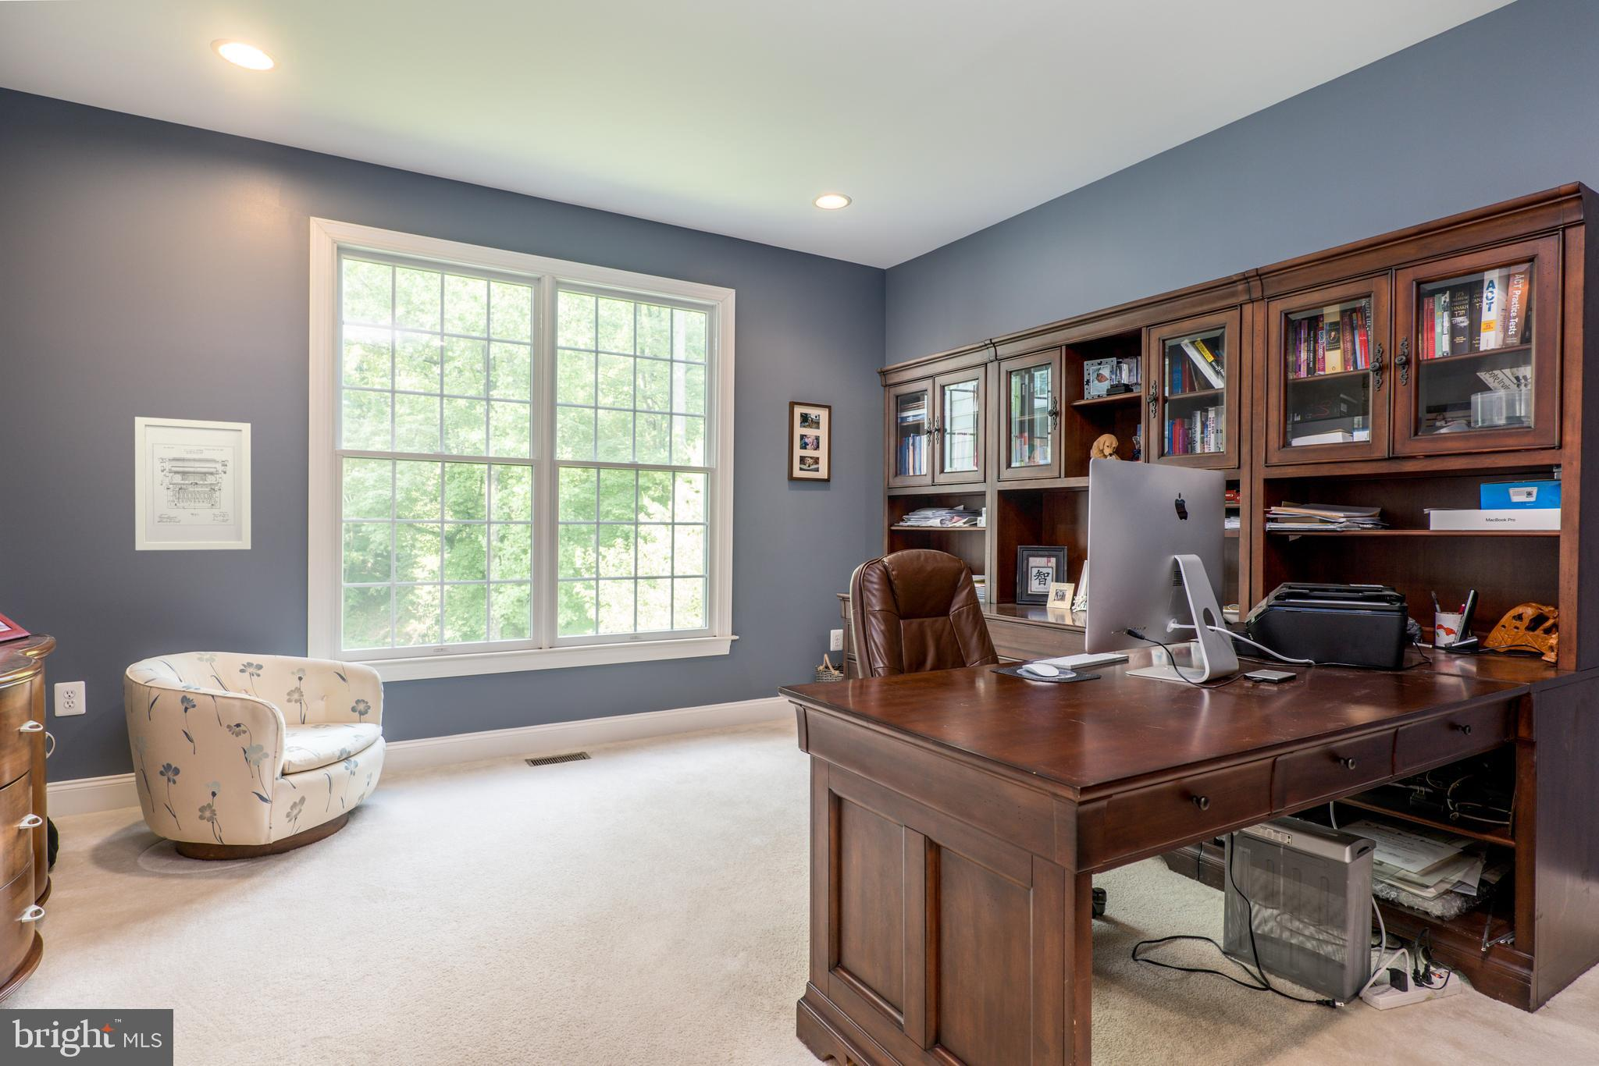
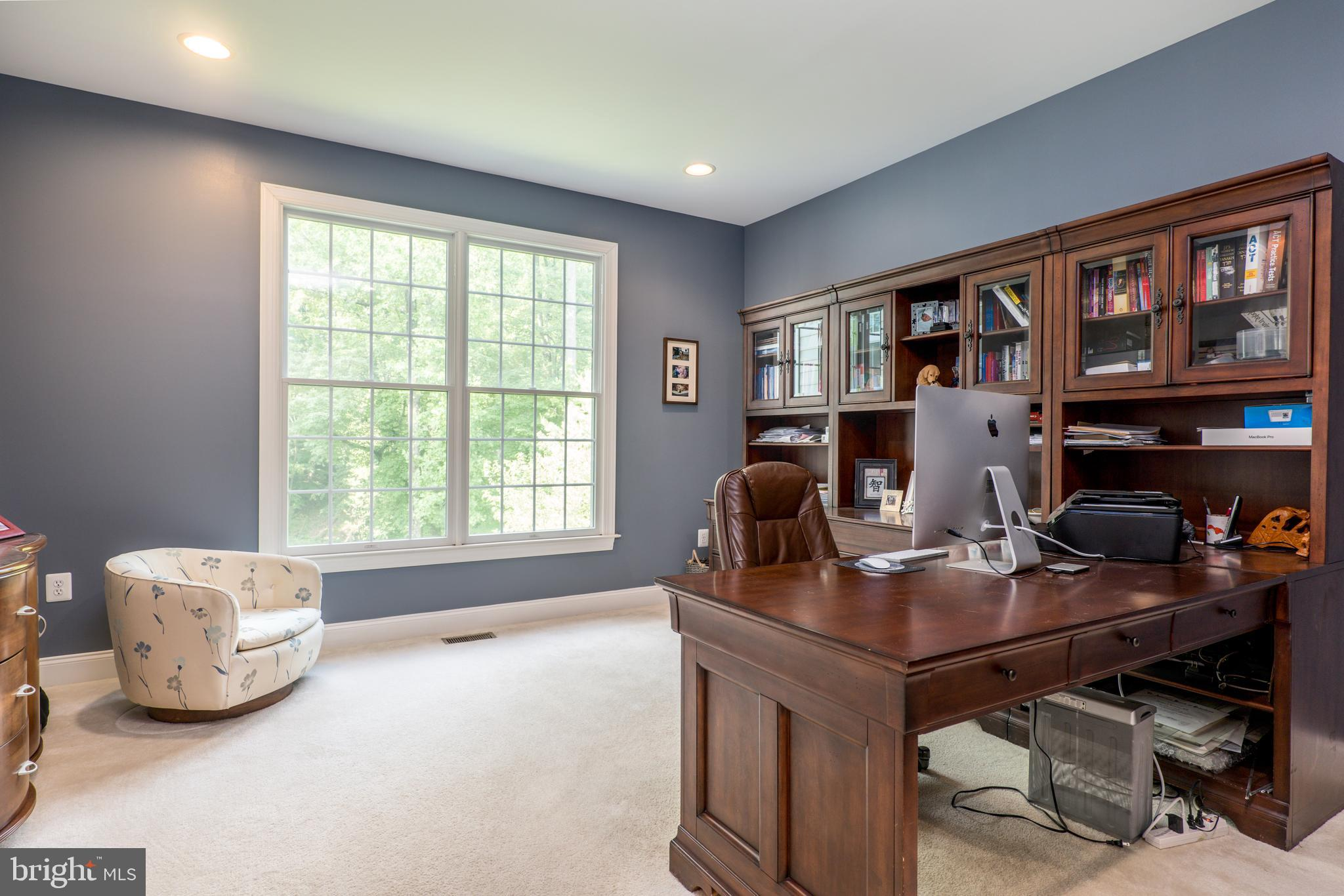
- wall art [134,416,251,551]
